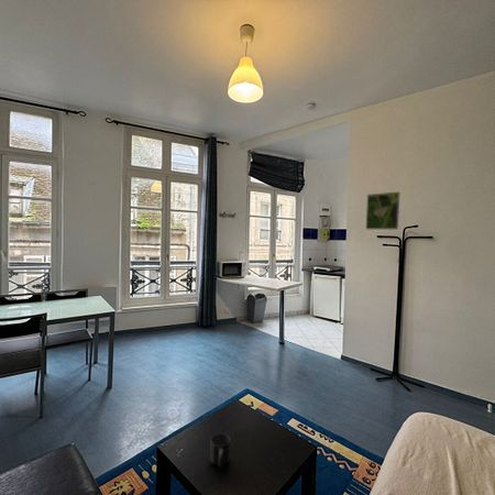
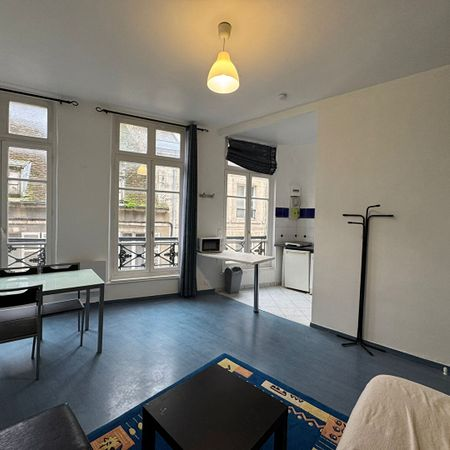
- mug [209,432,231,470]
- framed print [365,190,400,230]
